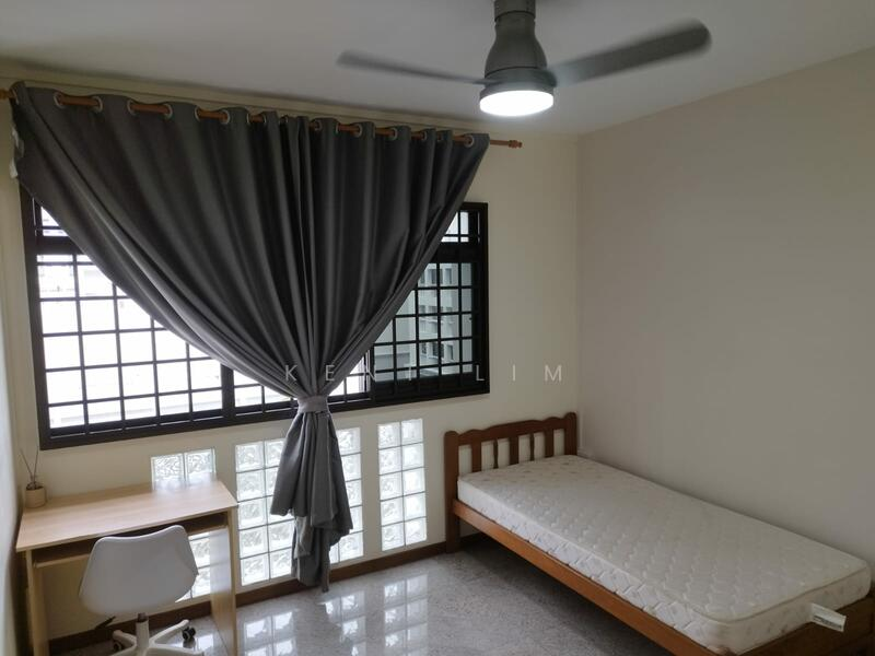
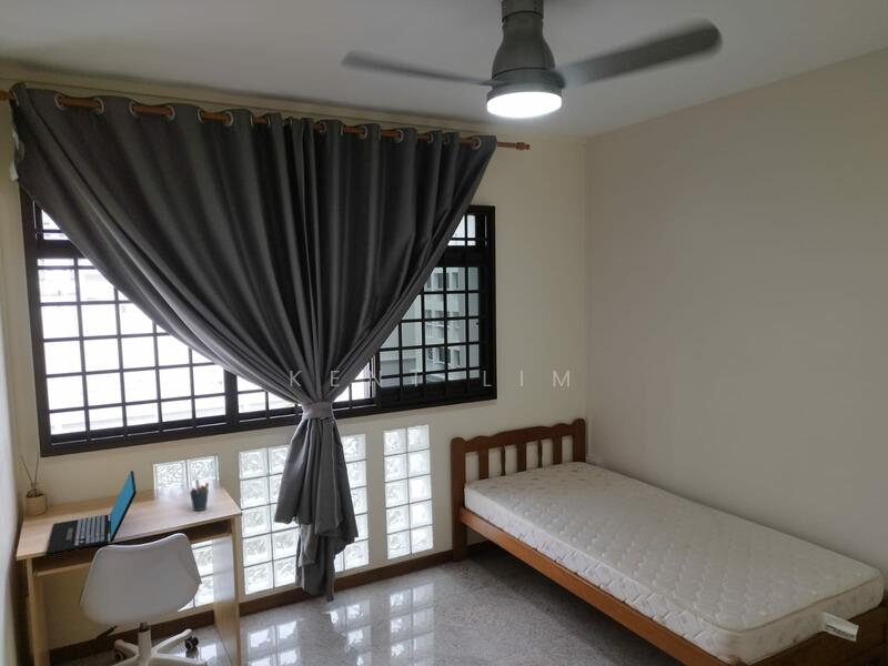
+ laptop [46,470,138,556]
+ pen holder [189,477,210,512]
